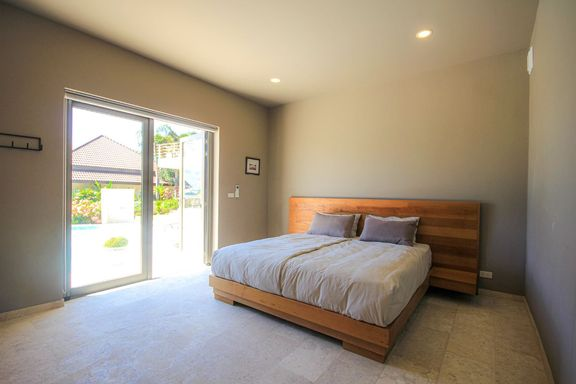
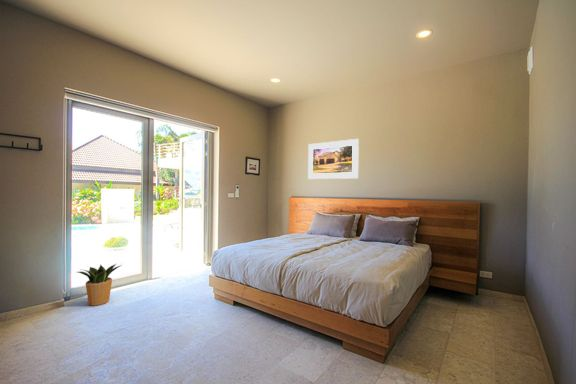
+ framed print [307,138,360,180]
+ potted plant [77,263,123,307]
